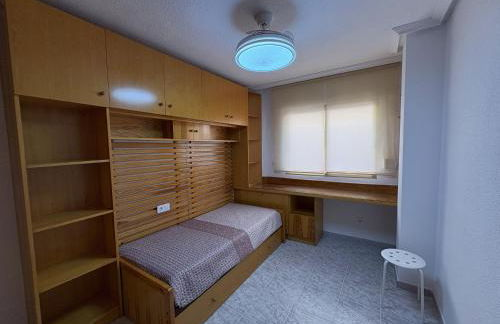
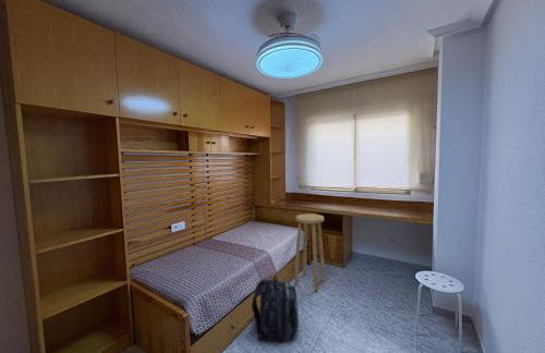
+ backpack [251,275,300,343]
+ stool [293,212,326,293]
